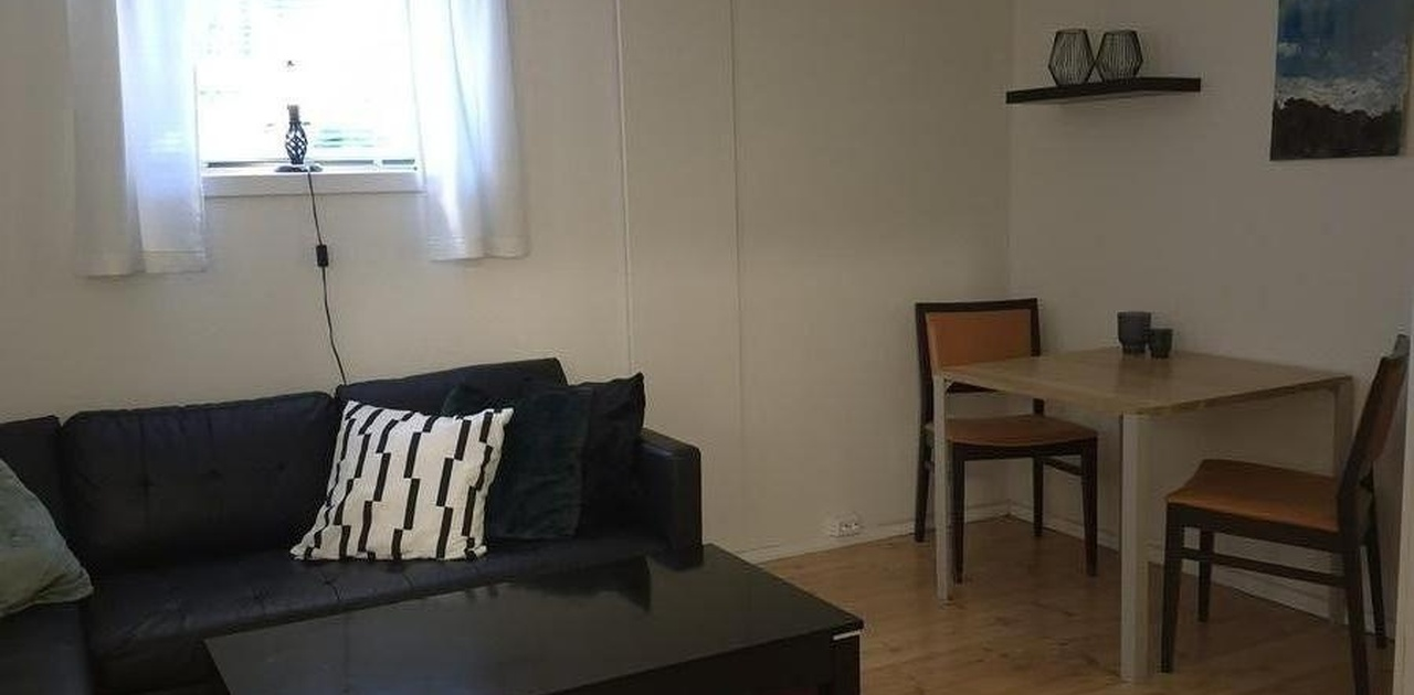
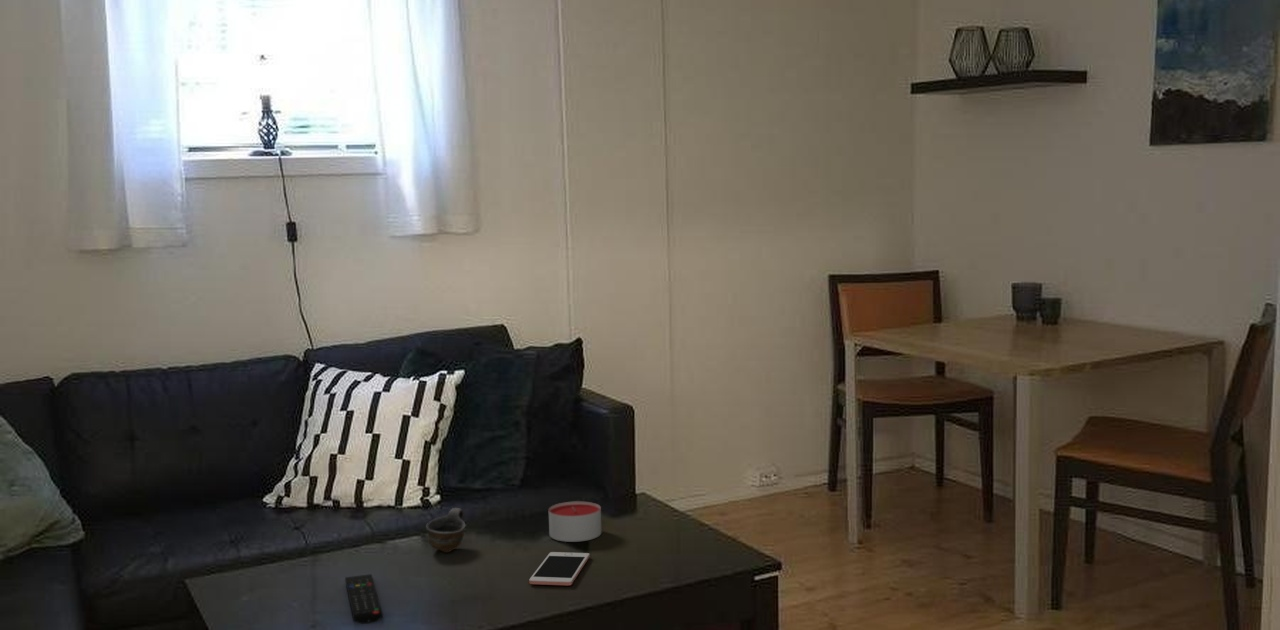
+ remote control [344,573,384,625]
+ candle [548,500,602,543]
+ cell phone [528,551,591,586]
+ cup [425,507,467,553]
